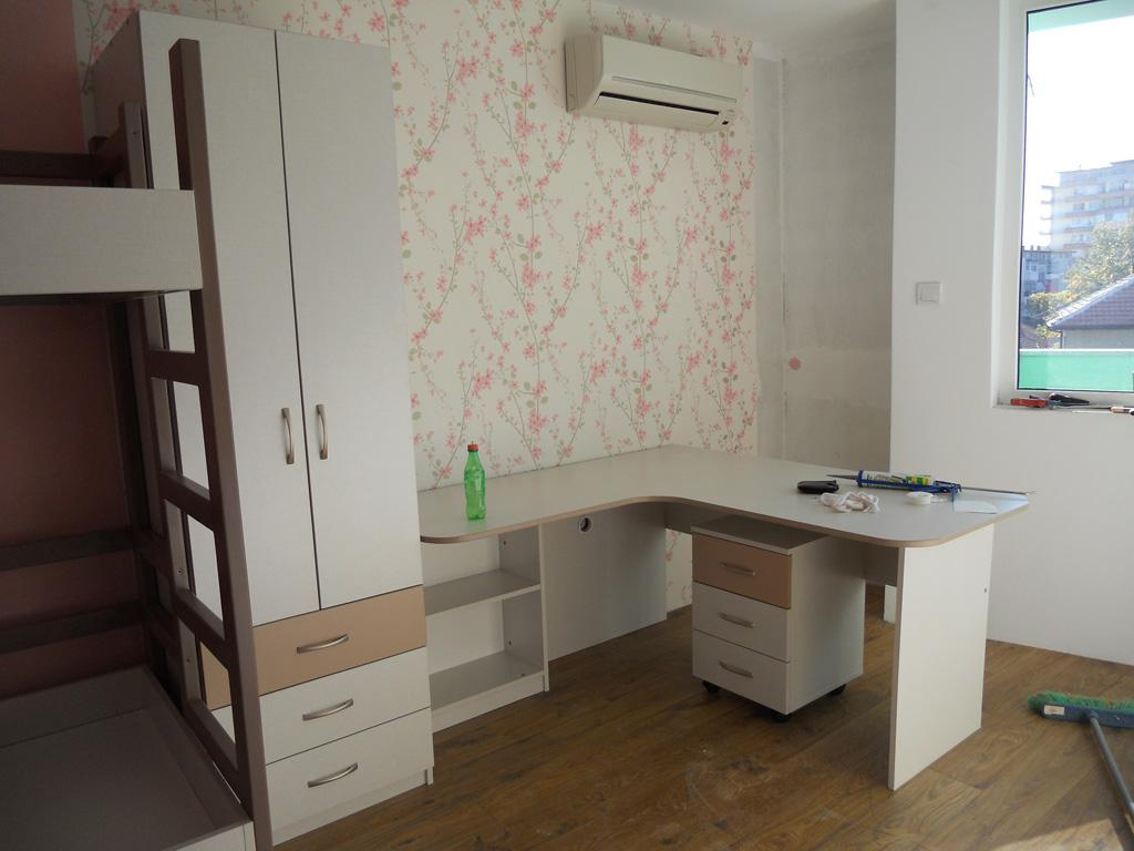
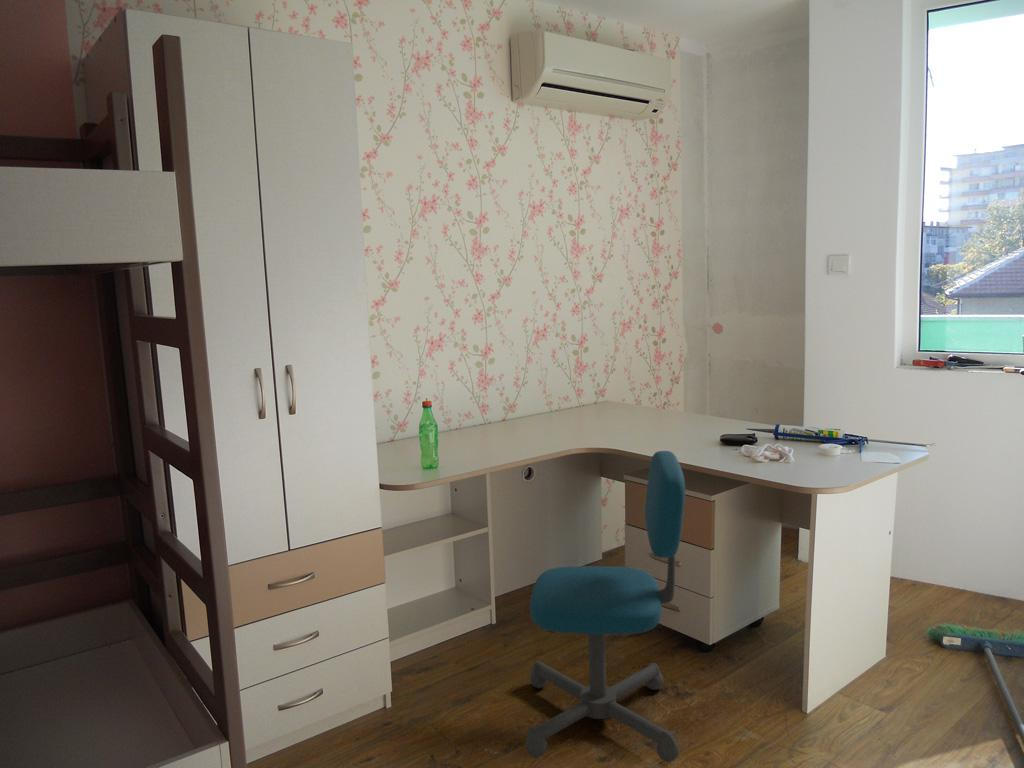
+ office chair [524,450,686,763]
